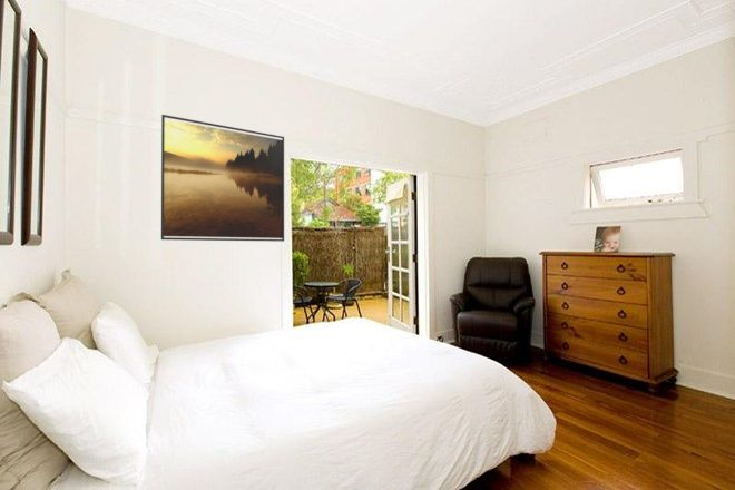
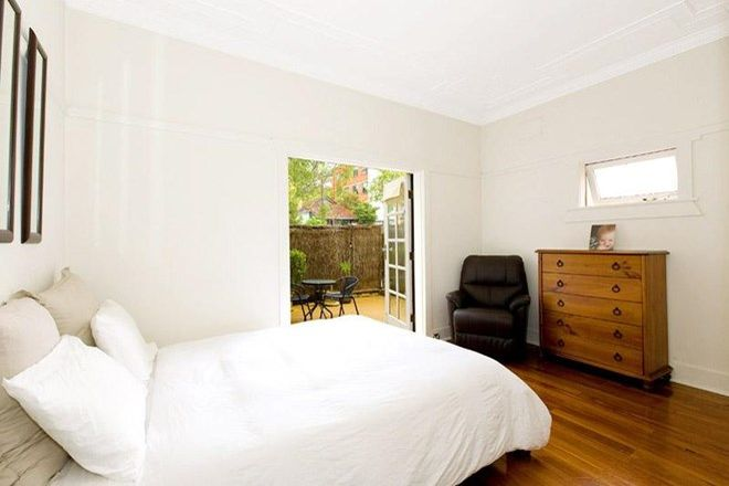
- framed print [160,114,285,243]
